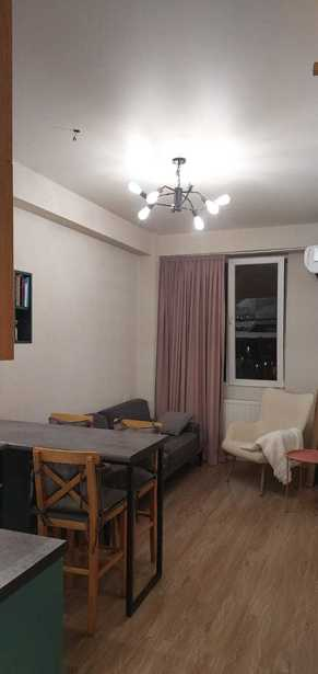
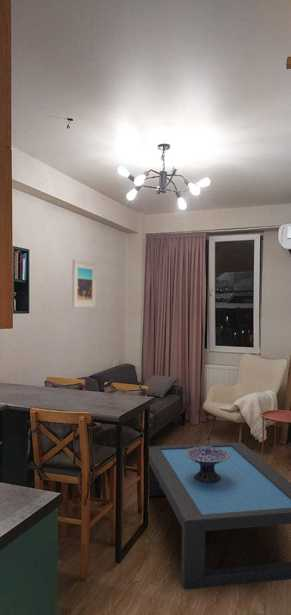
+ decorative bowl [185,446,230,483]
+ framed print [71,258,97,309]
+ coffee table [148,441,291,591]
